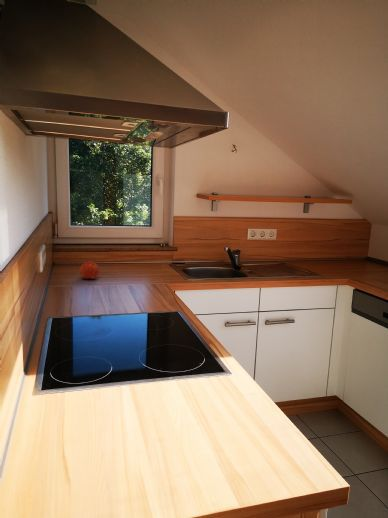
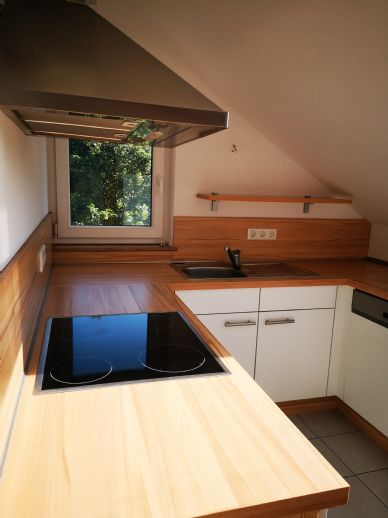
- fruit [79,260,100,280]
